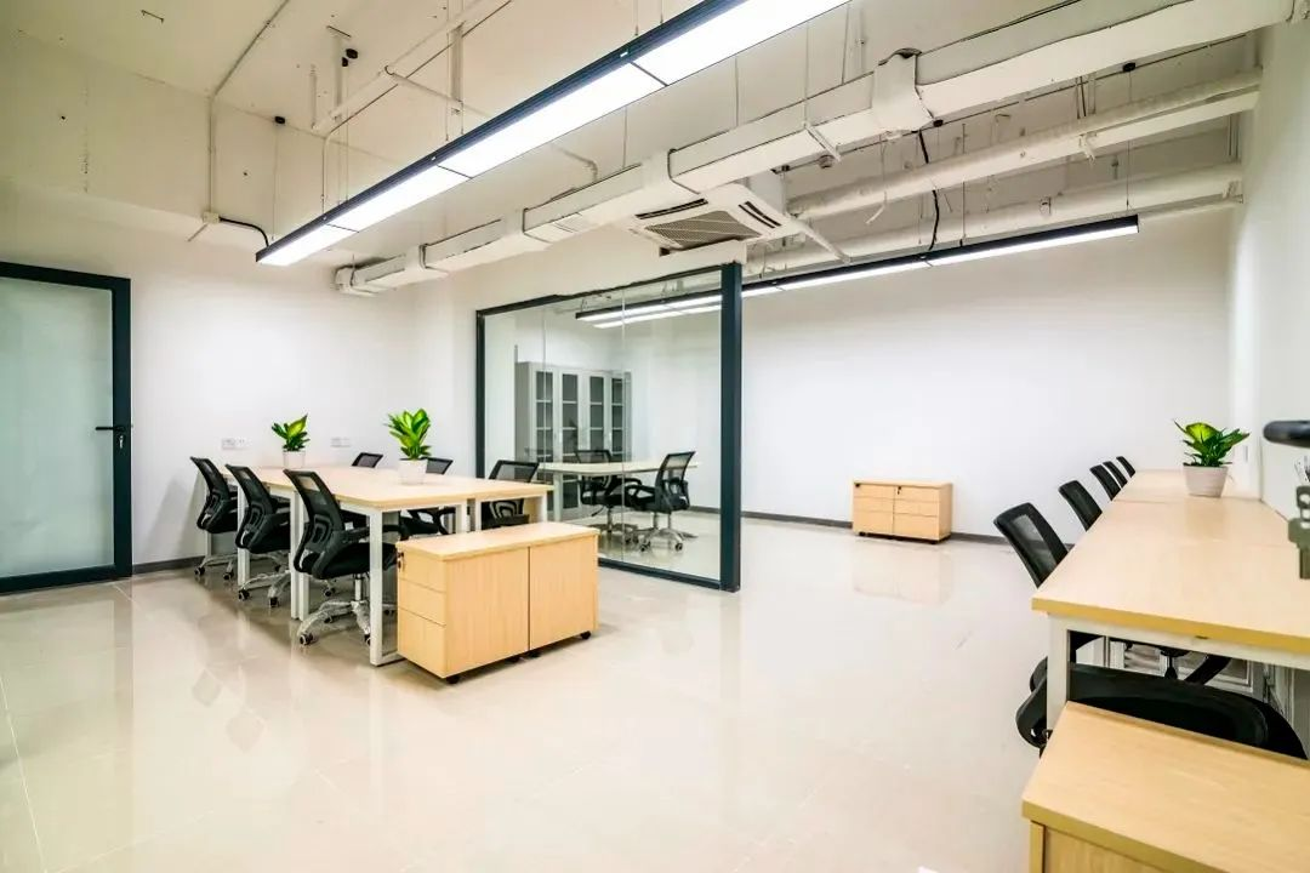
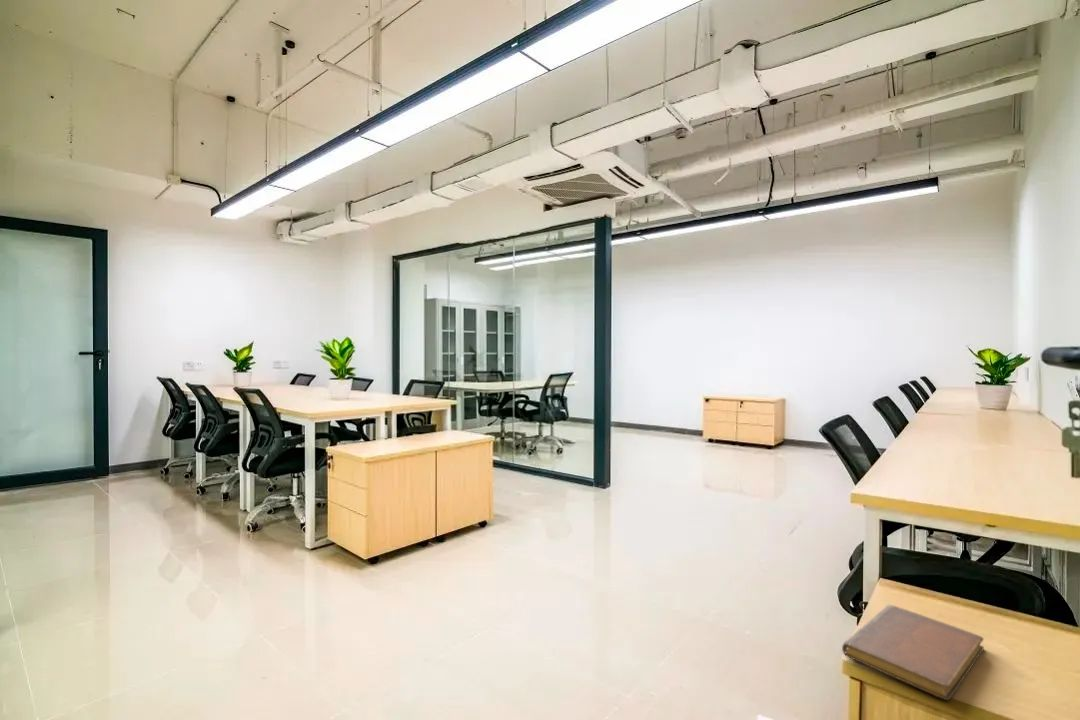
+ notebook [841,604,985,701]
